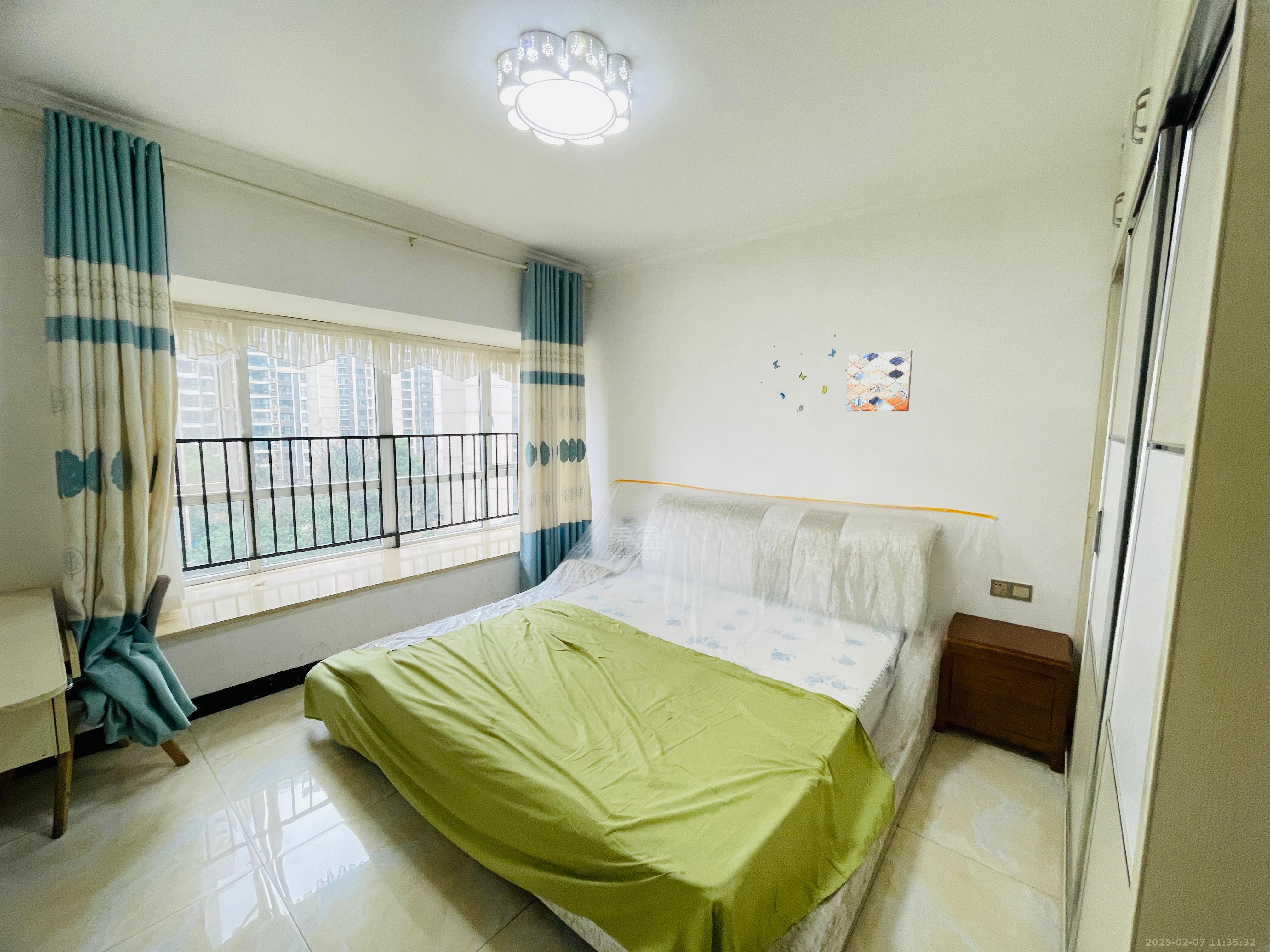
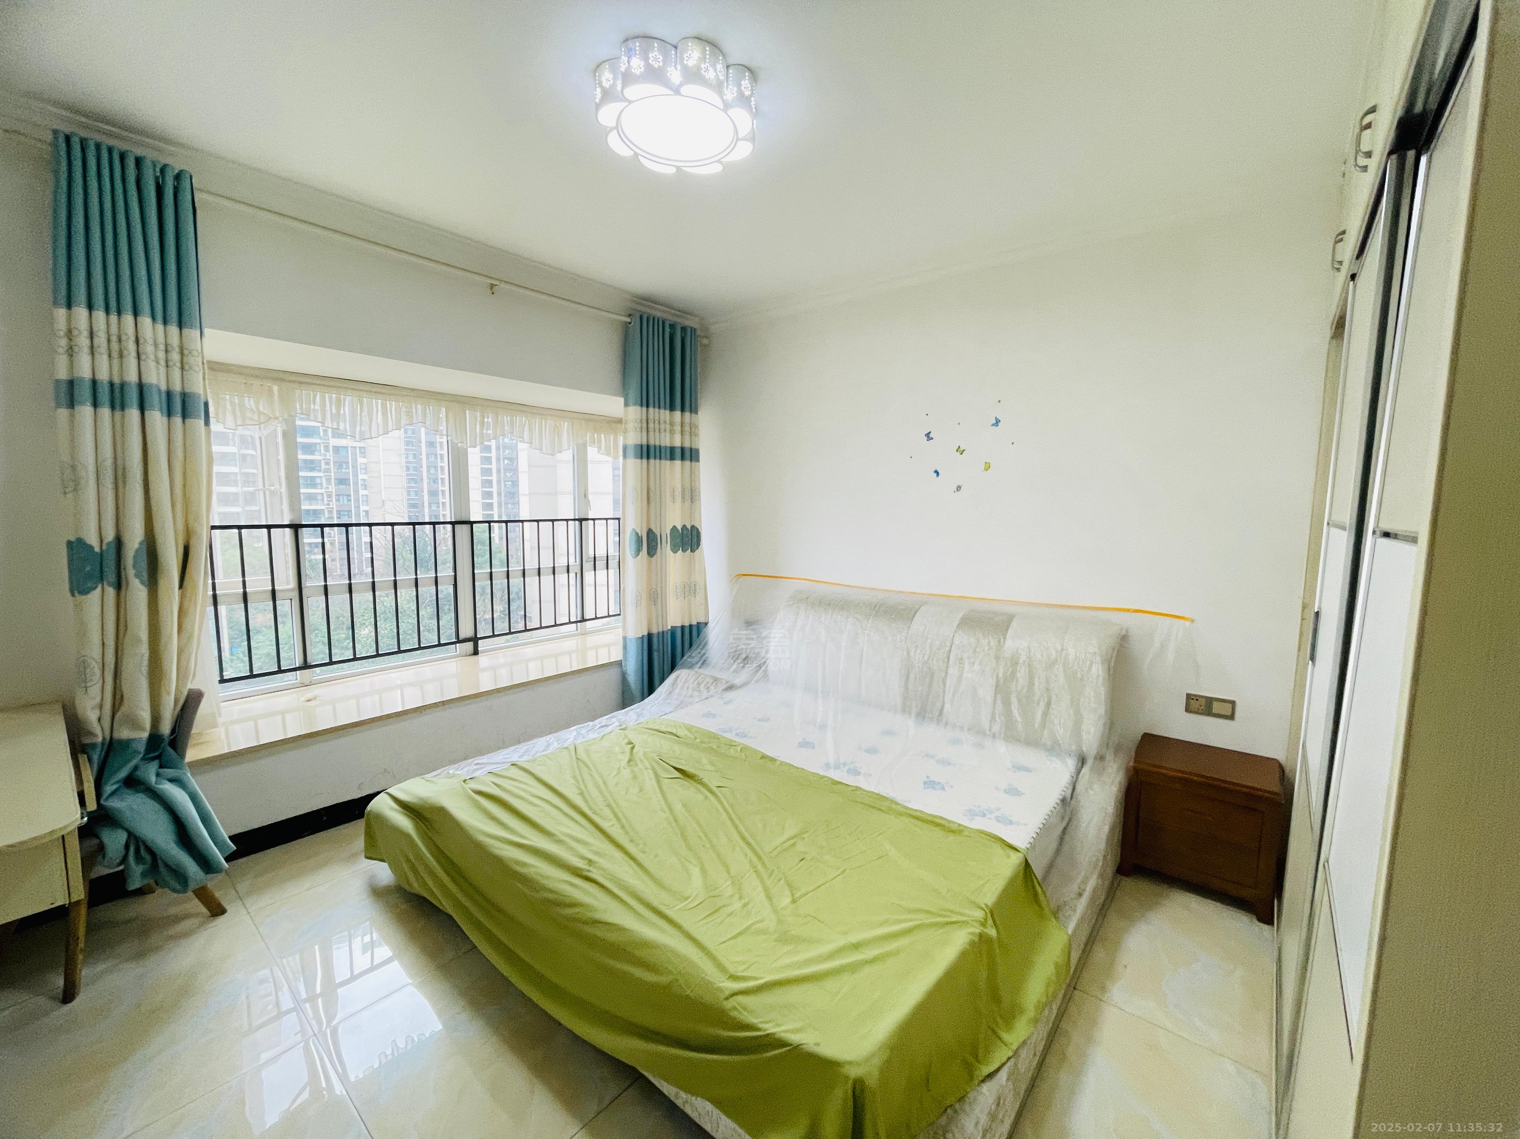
- wall art [845,350,913,412]
